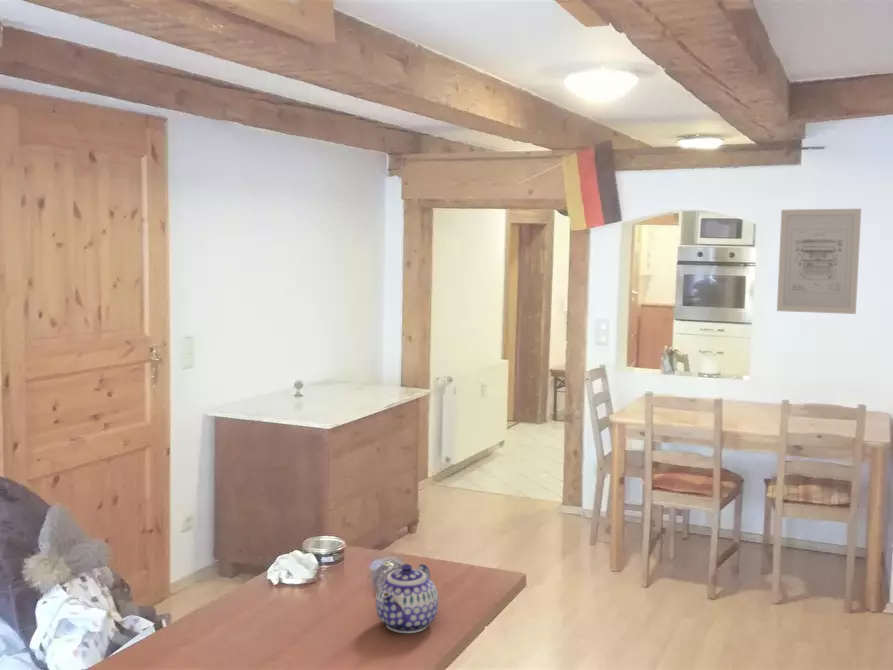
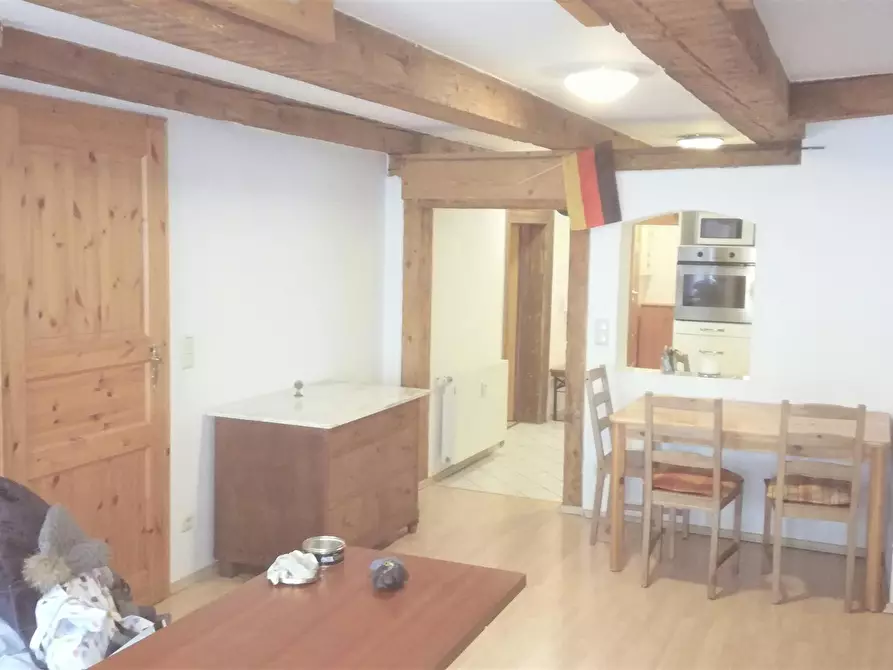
- teapot [375,563,439,634]
- wall art [776,208,862,315]
